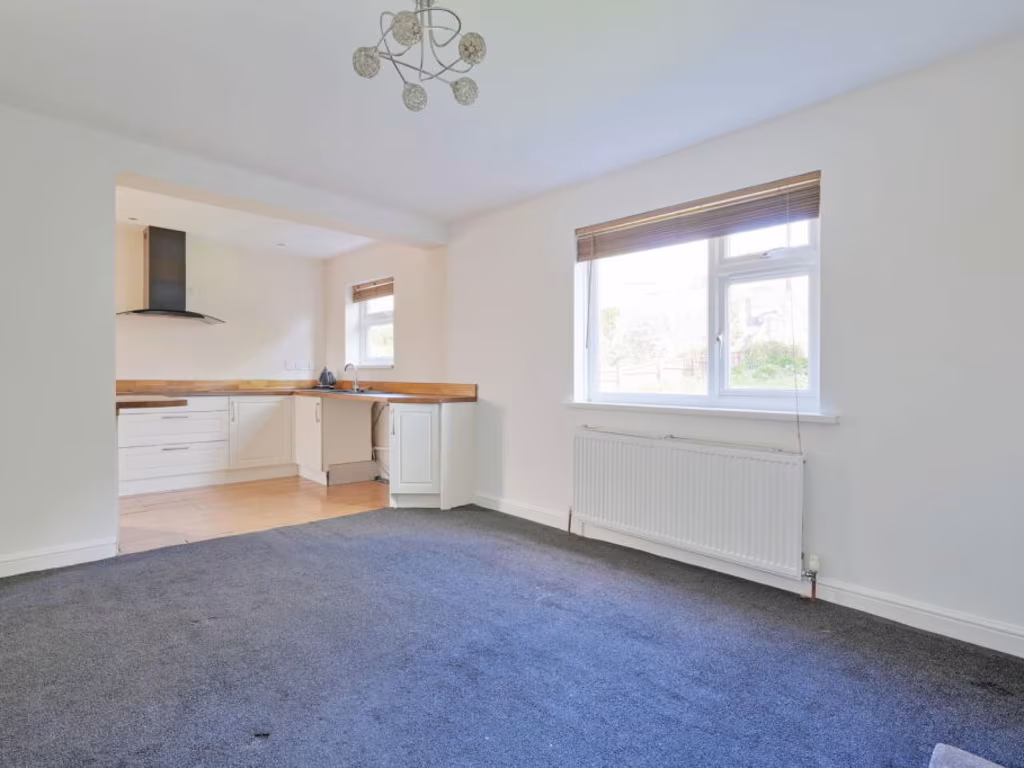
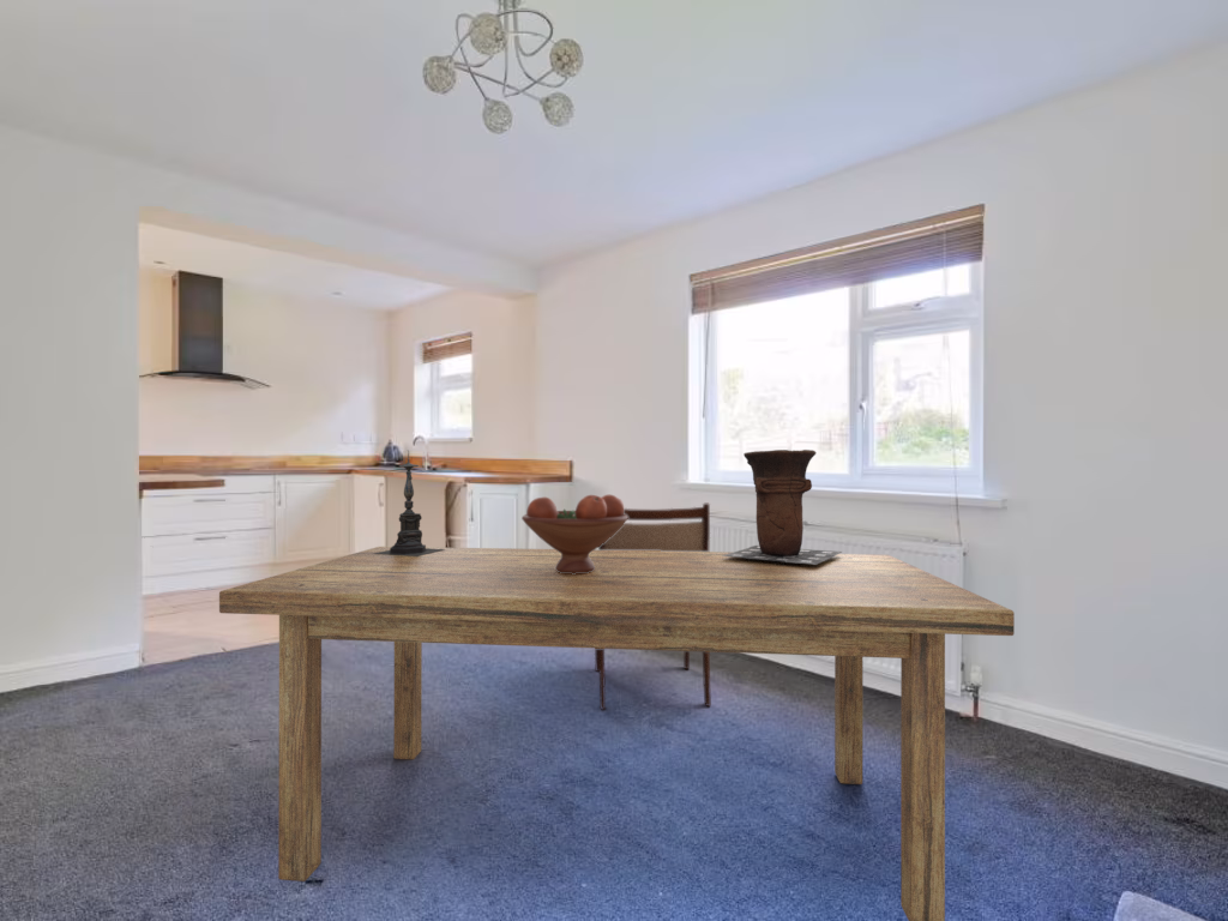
+ candle holder [374,450,445,556]
+ fruit bowl [520,494,628,574]
+ dining chair [594,502,712,711]
+ dining table [218,546,1016,921]
+ vase [722,449,843,565]
